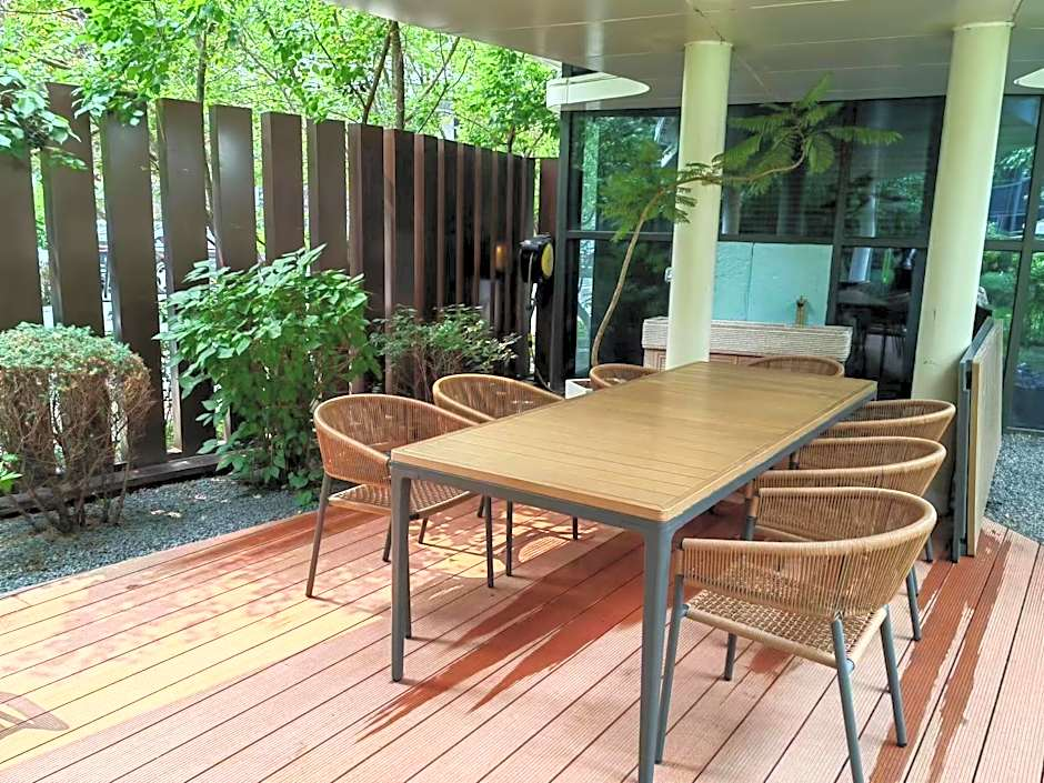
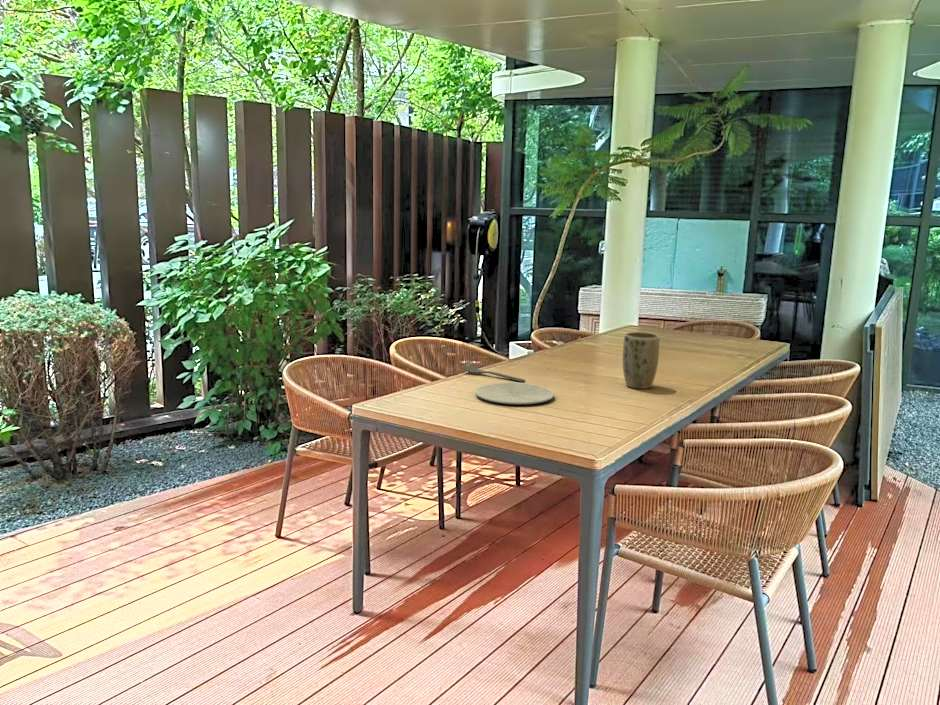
+ plate [474,382,555,405]
+ spoon [460,364,526,383]
+ plant pot [622,331,660,390]
